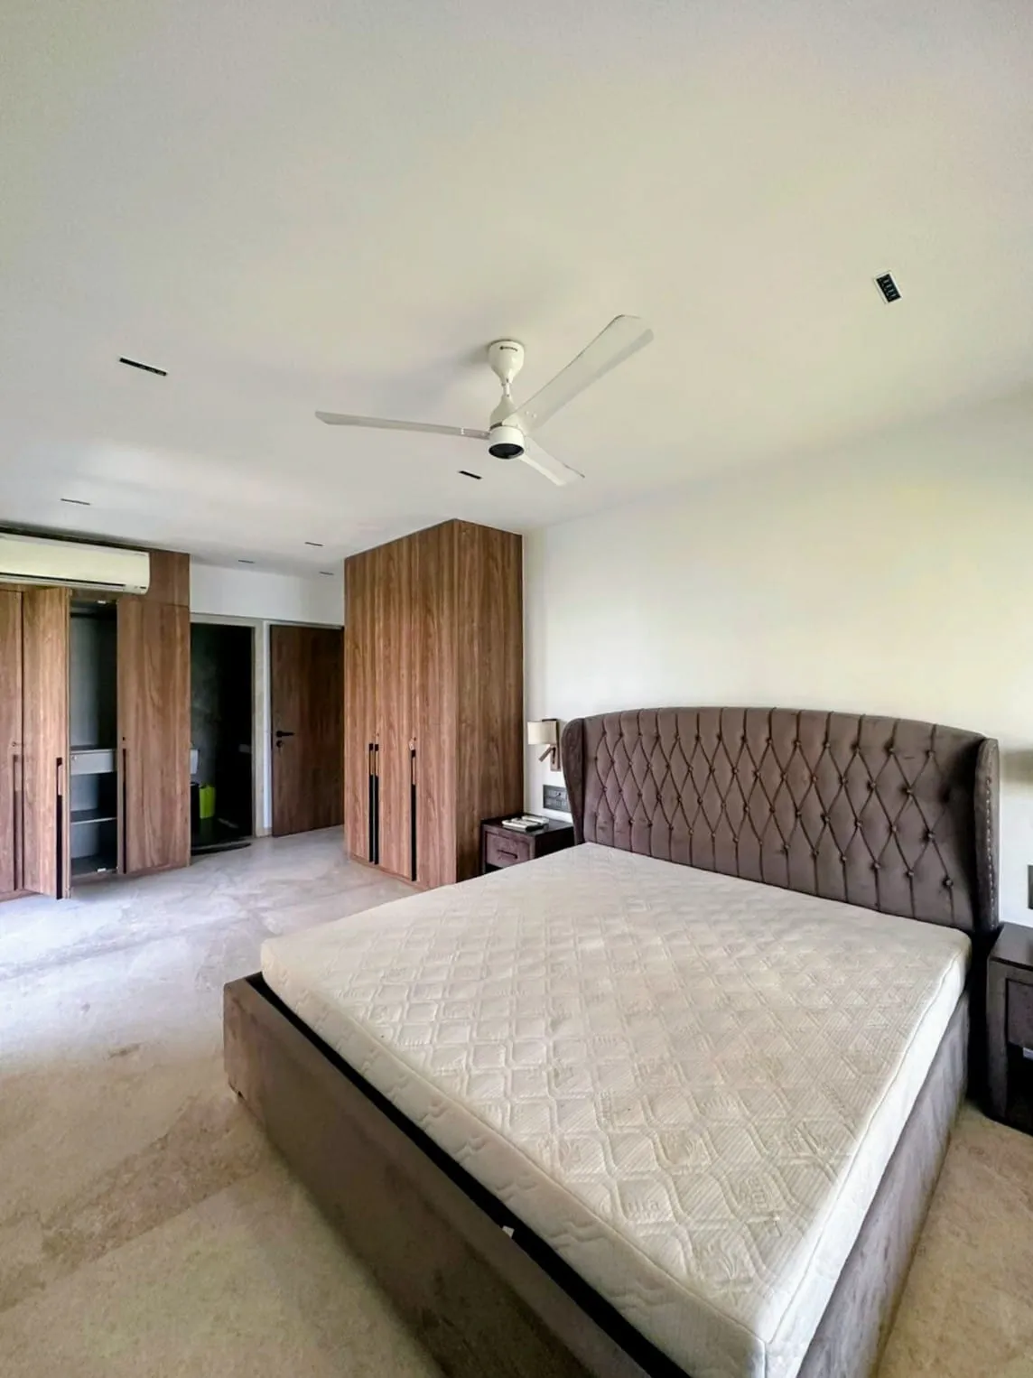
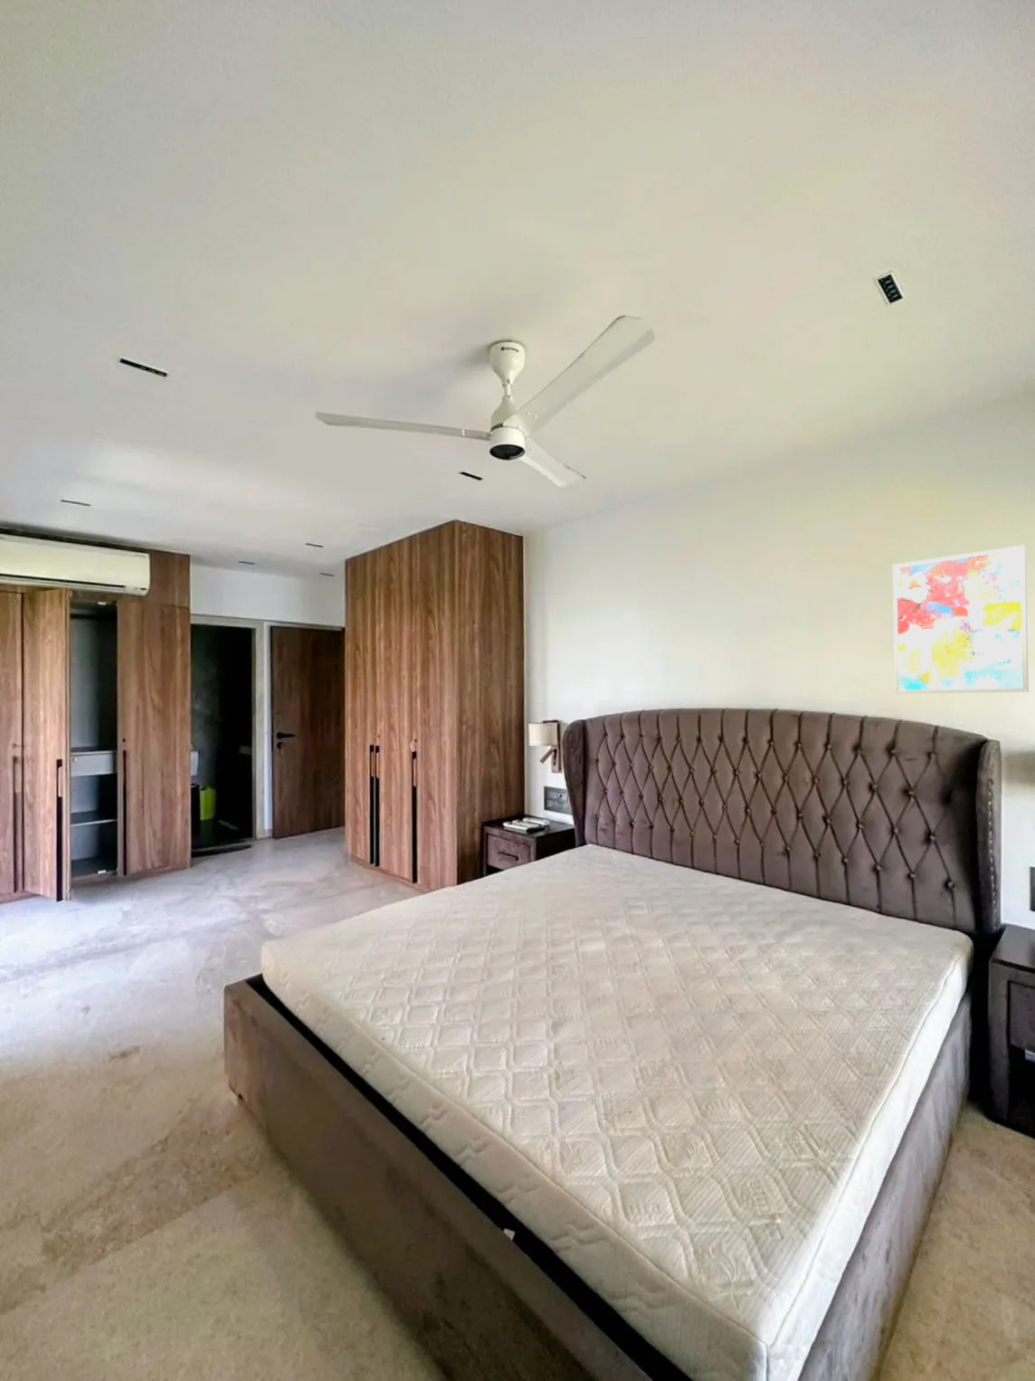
+ wall art [893,544,1030,694]
